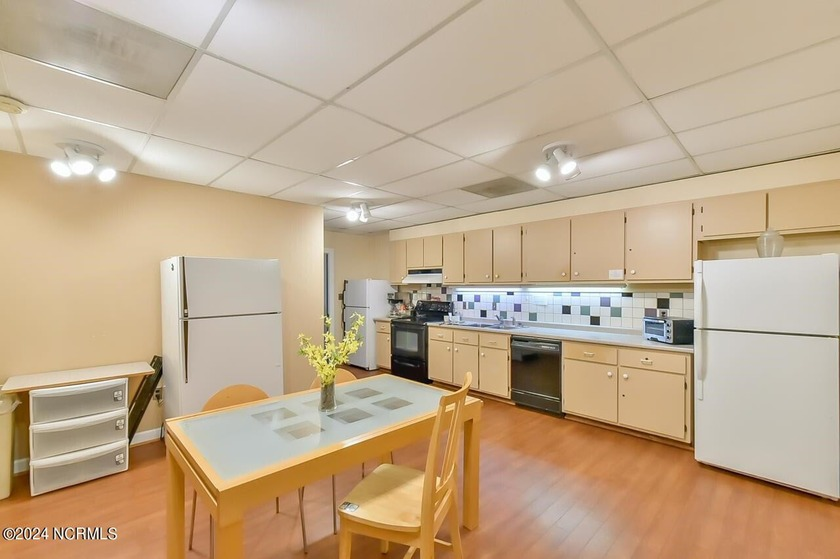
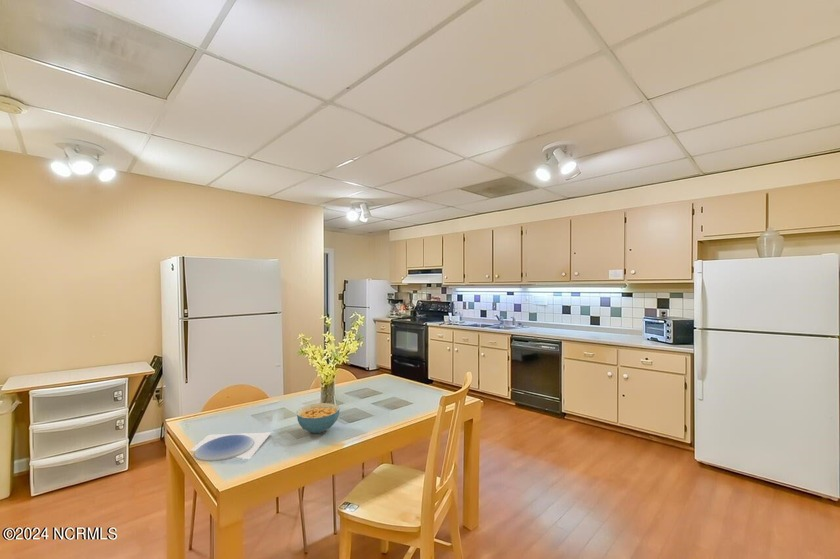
+ plate [189,432,272,462]
+ cereal bowl [296,402,341,434]
